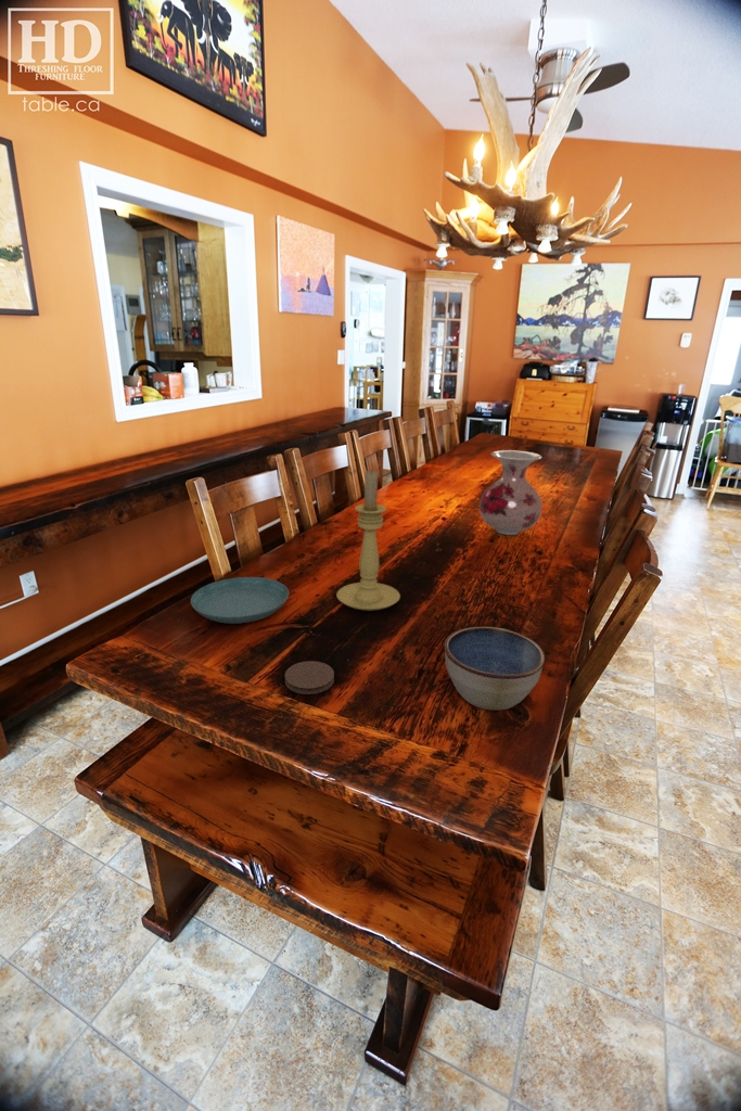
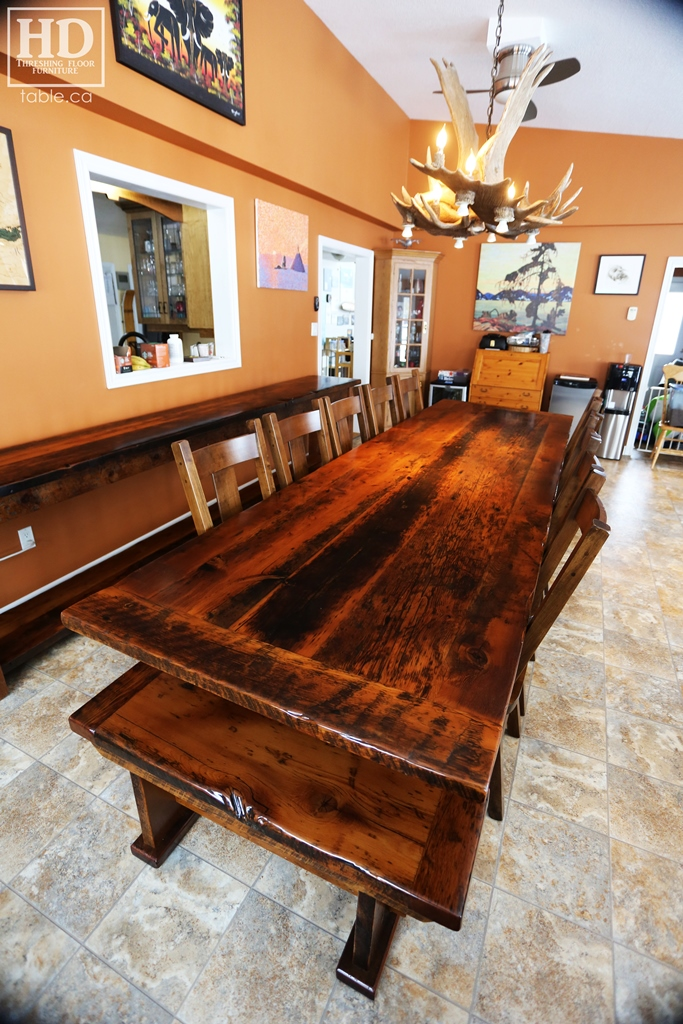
- saucer [190,576,290,625]
- candle holder [335,468,401,612]
- coaster [284,660,335,695]
- vase [478,449,544,536]
- bowl [444,625,546,712]
